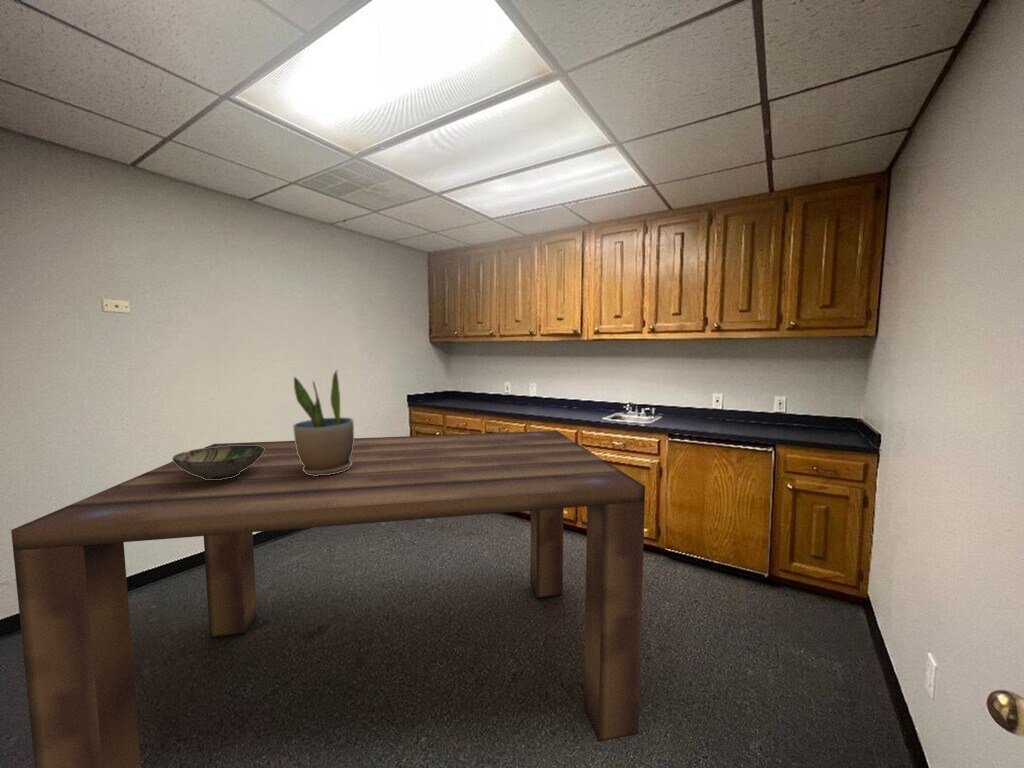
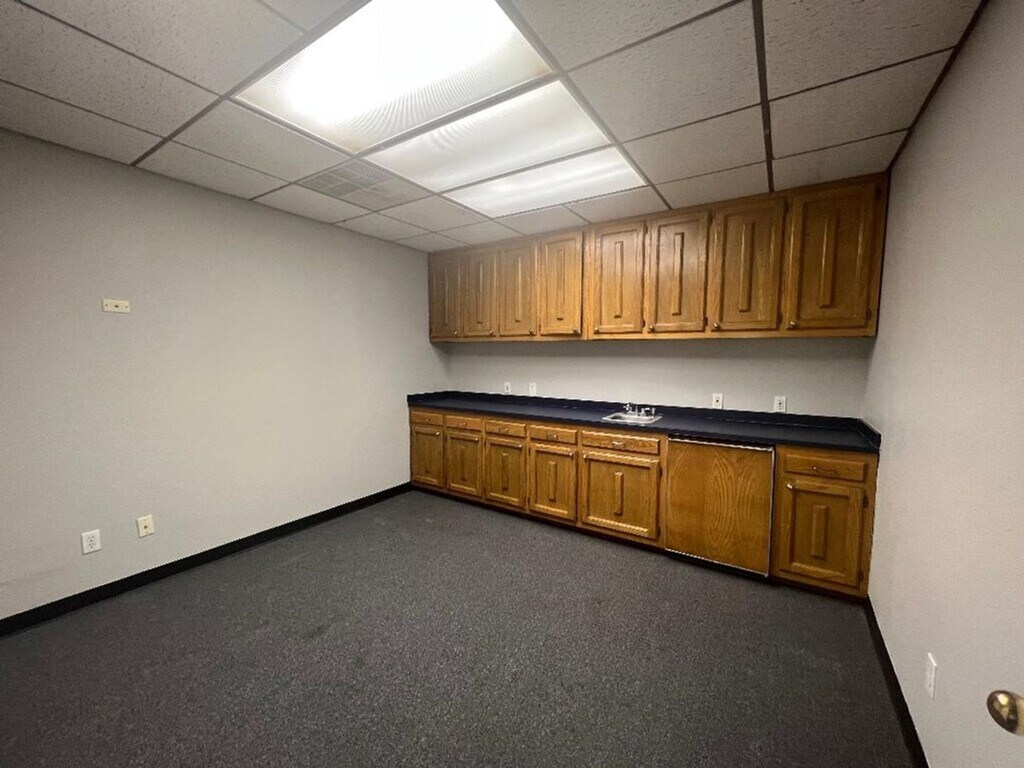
- dining table [10,430,646,768]
- potted plant [292,368,355,476]
- bowl [171,445,265,480]
